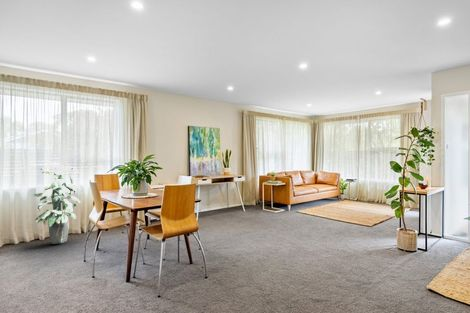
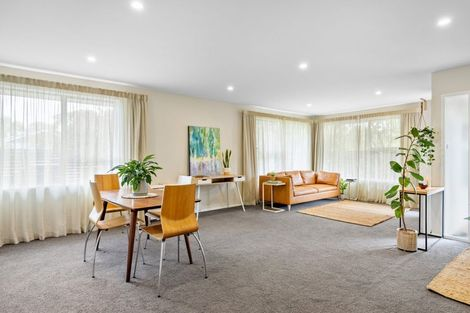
- indoor plant [32,160,82,245]
